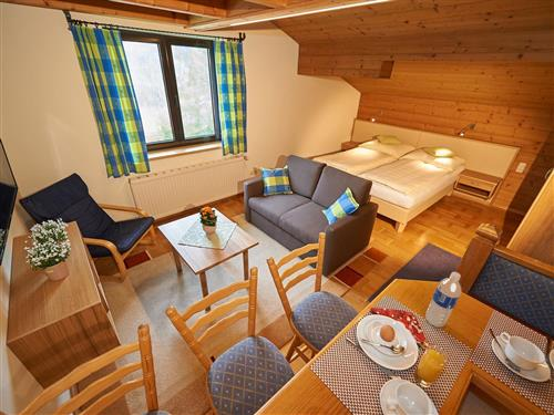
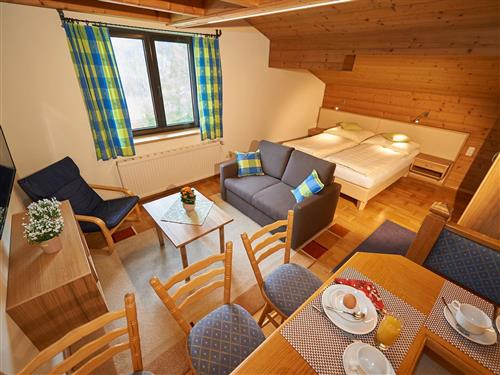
- water bottle [424,271,462,329]
